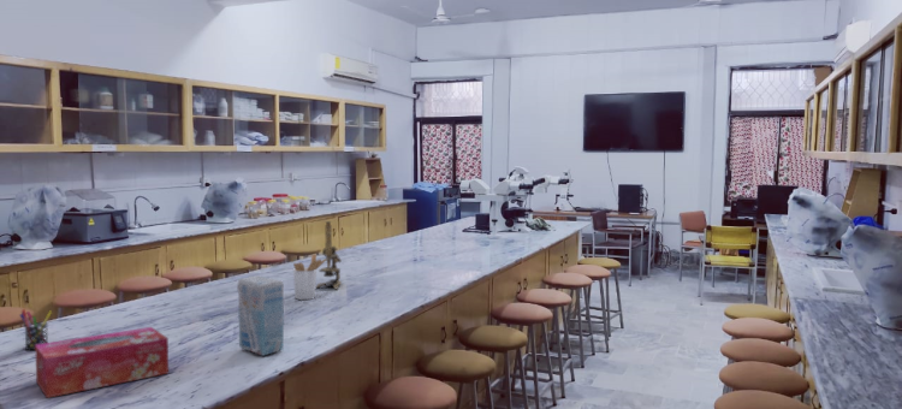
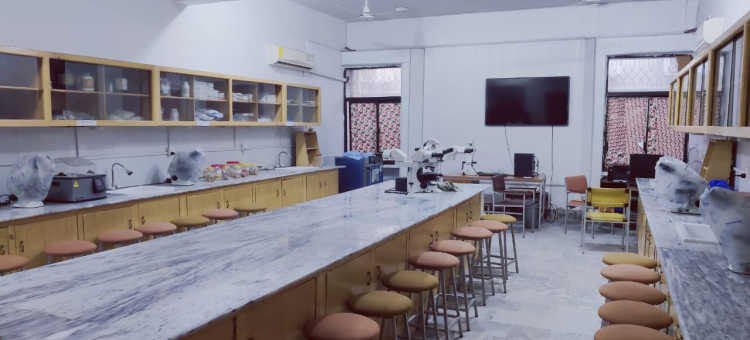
- napkin [236,274,285,357]
- microscope [315,220,343,290]
- tissue box [34,326,170,399]
- pen holder [18,308,53,351]
- utensil holder [292,253,326,301]
